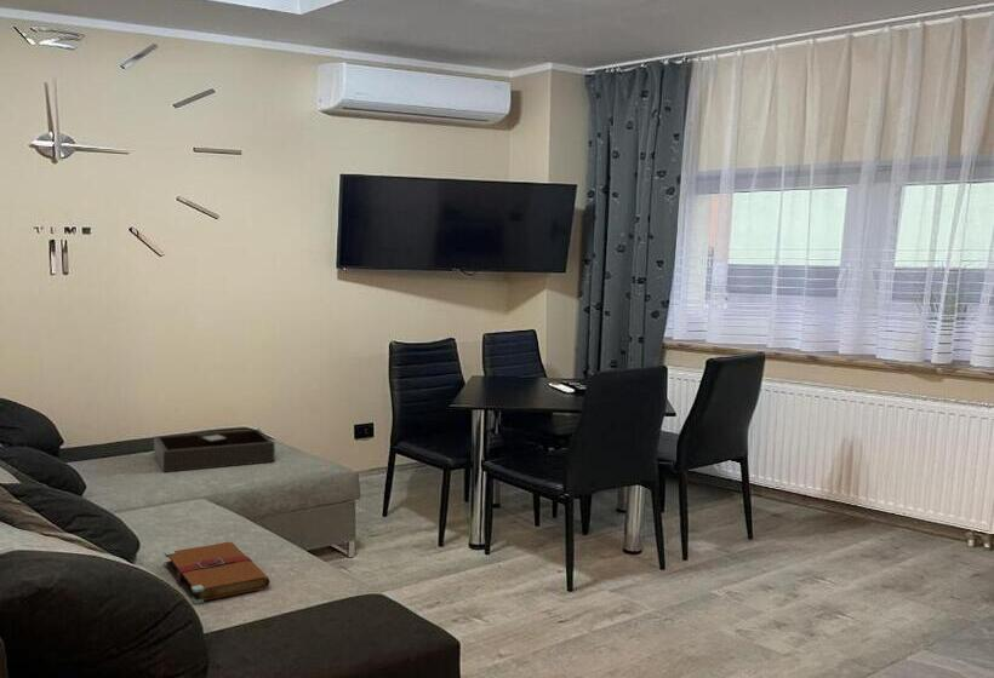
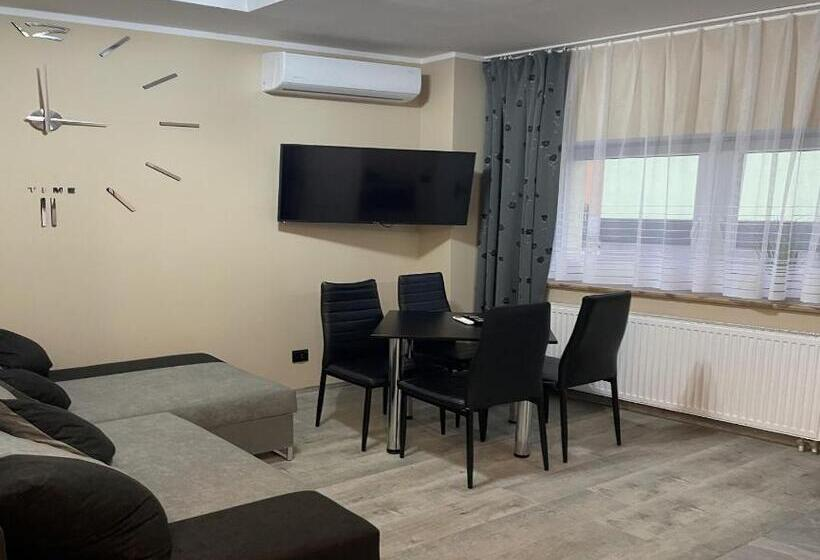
- tray [153,427,275,473]
- book [162,541,272,605]
